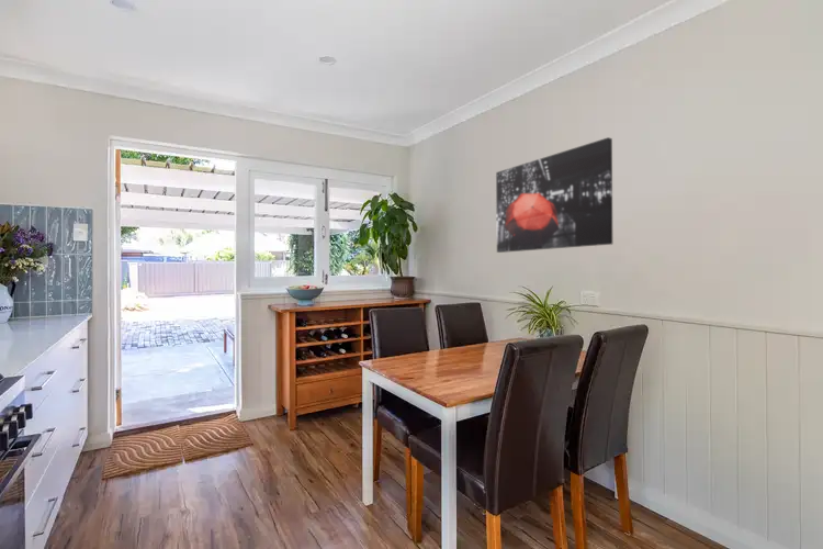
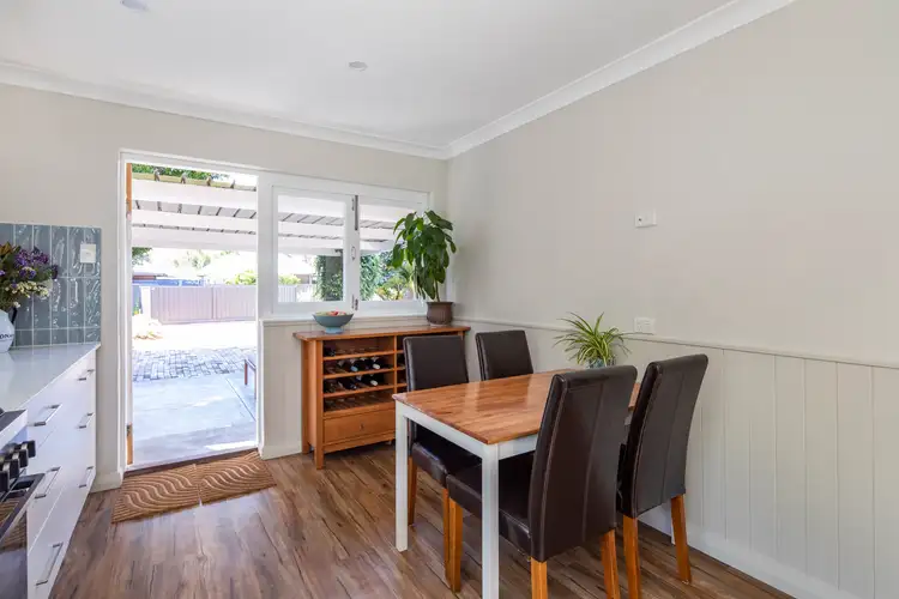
- wall art [495,136,613,254]
